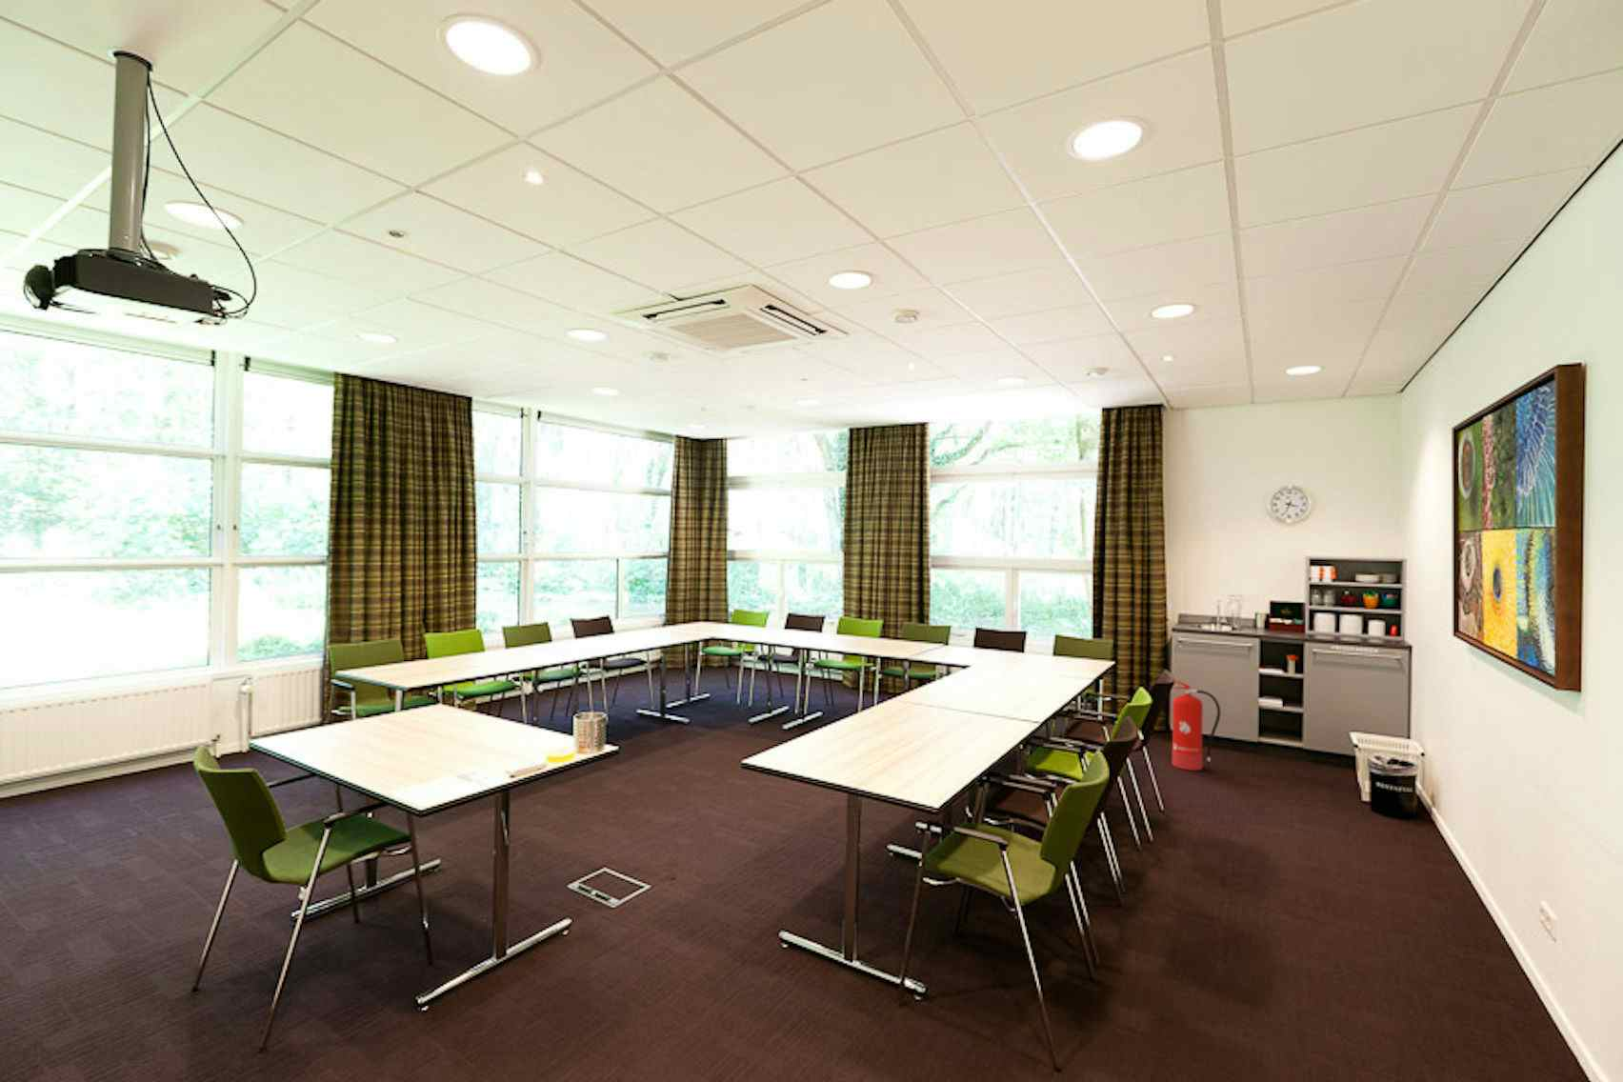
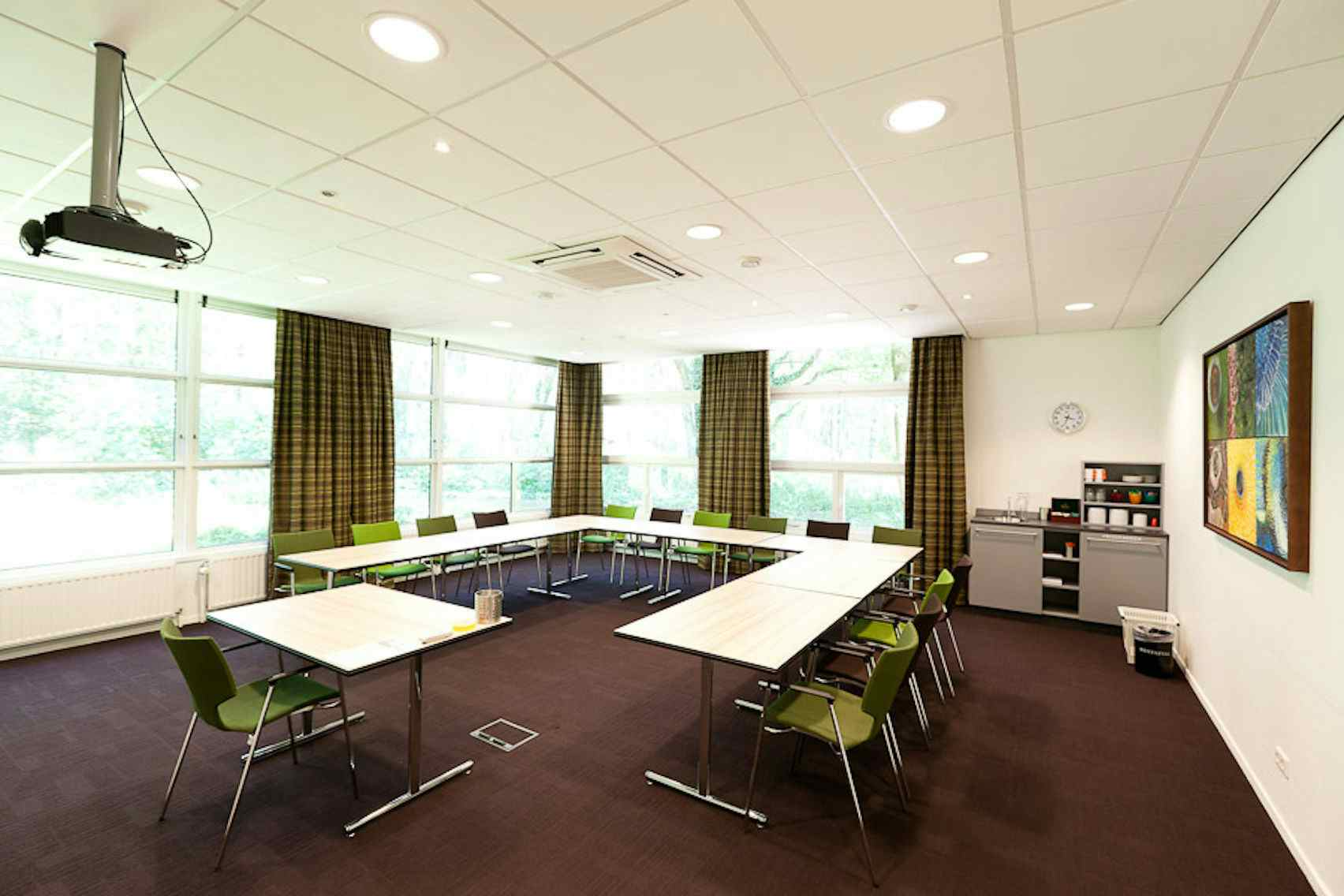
- fire extinguisher [1171,679,1221,772]
